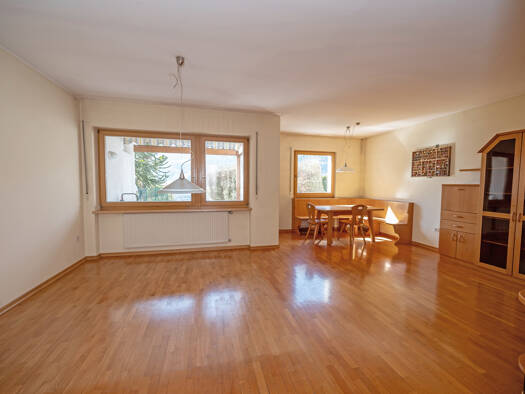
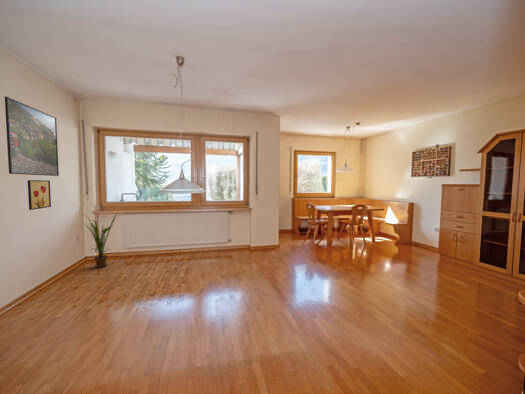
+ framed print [4,95,60,177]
+ wall art [27,179,52,211]
+ house plant [80,212,118,269]
